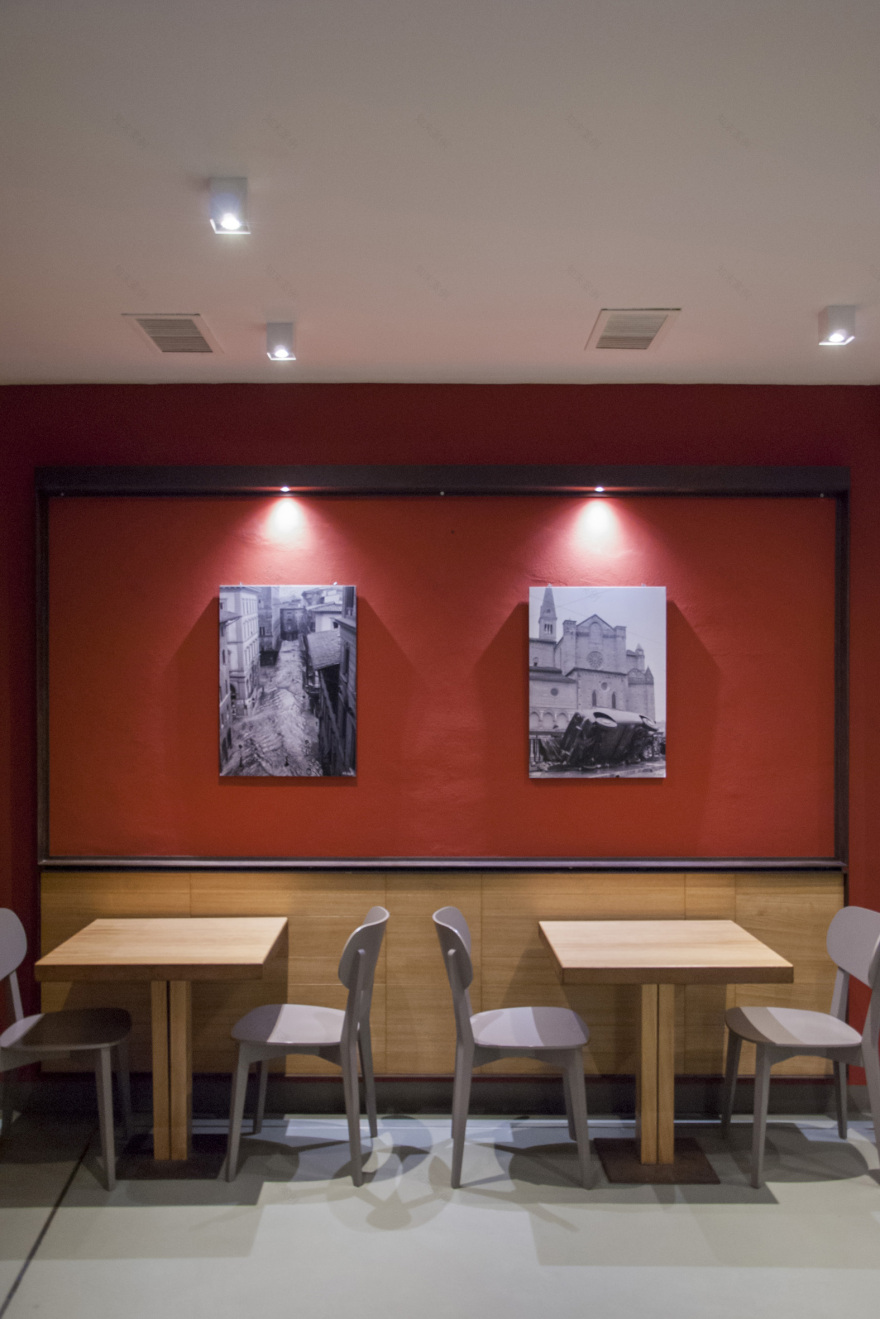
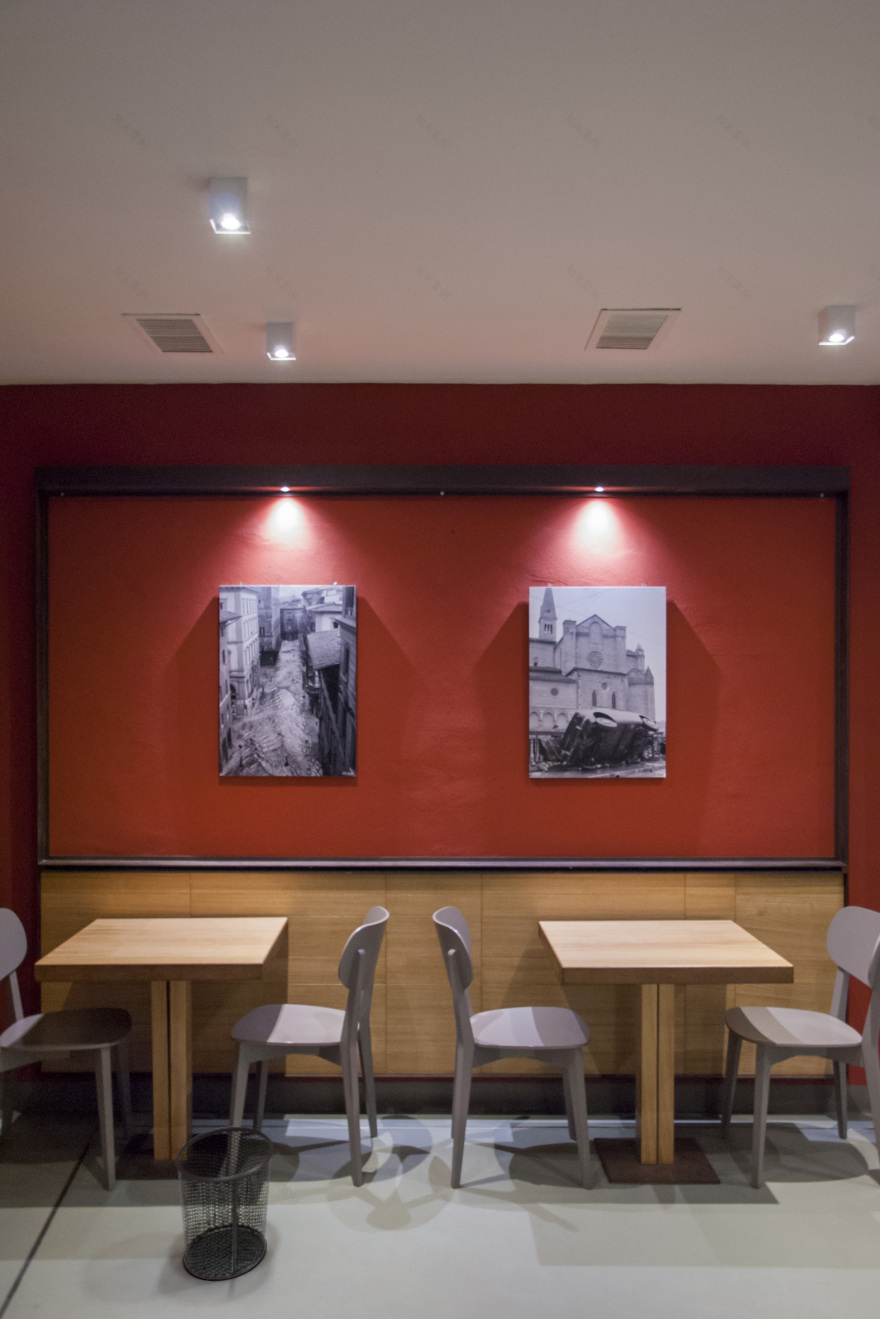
+ waste bin [174,1126,275,1281]
